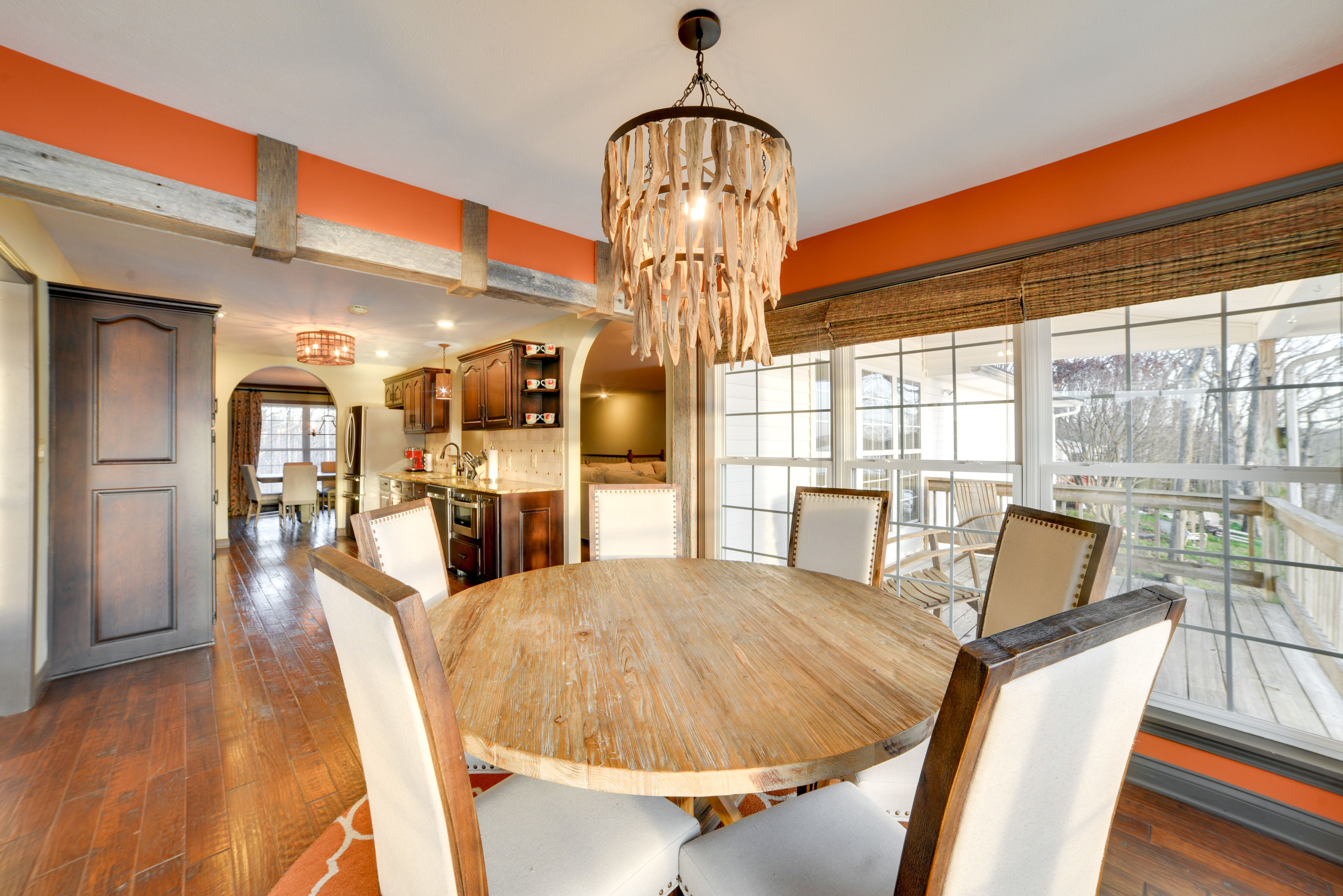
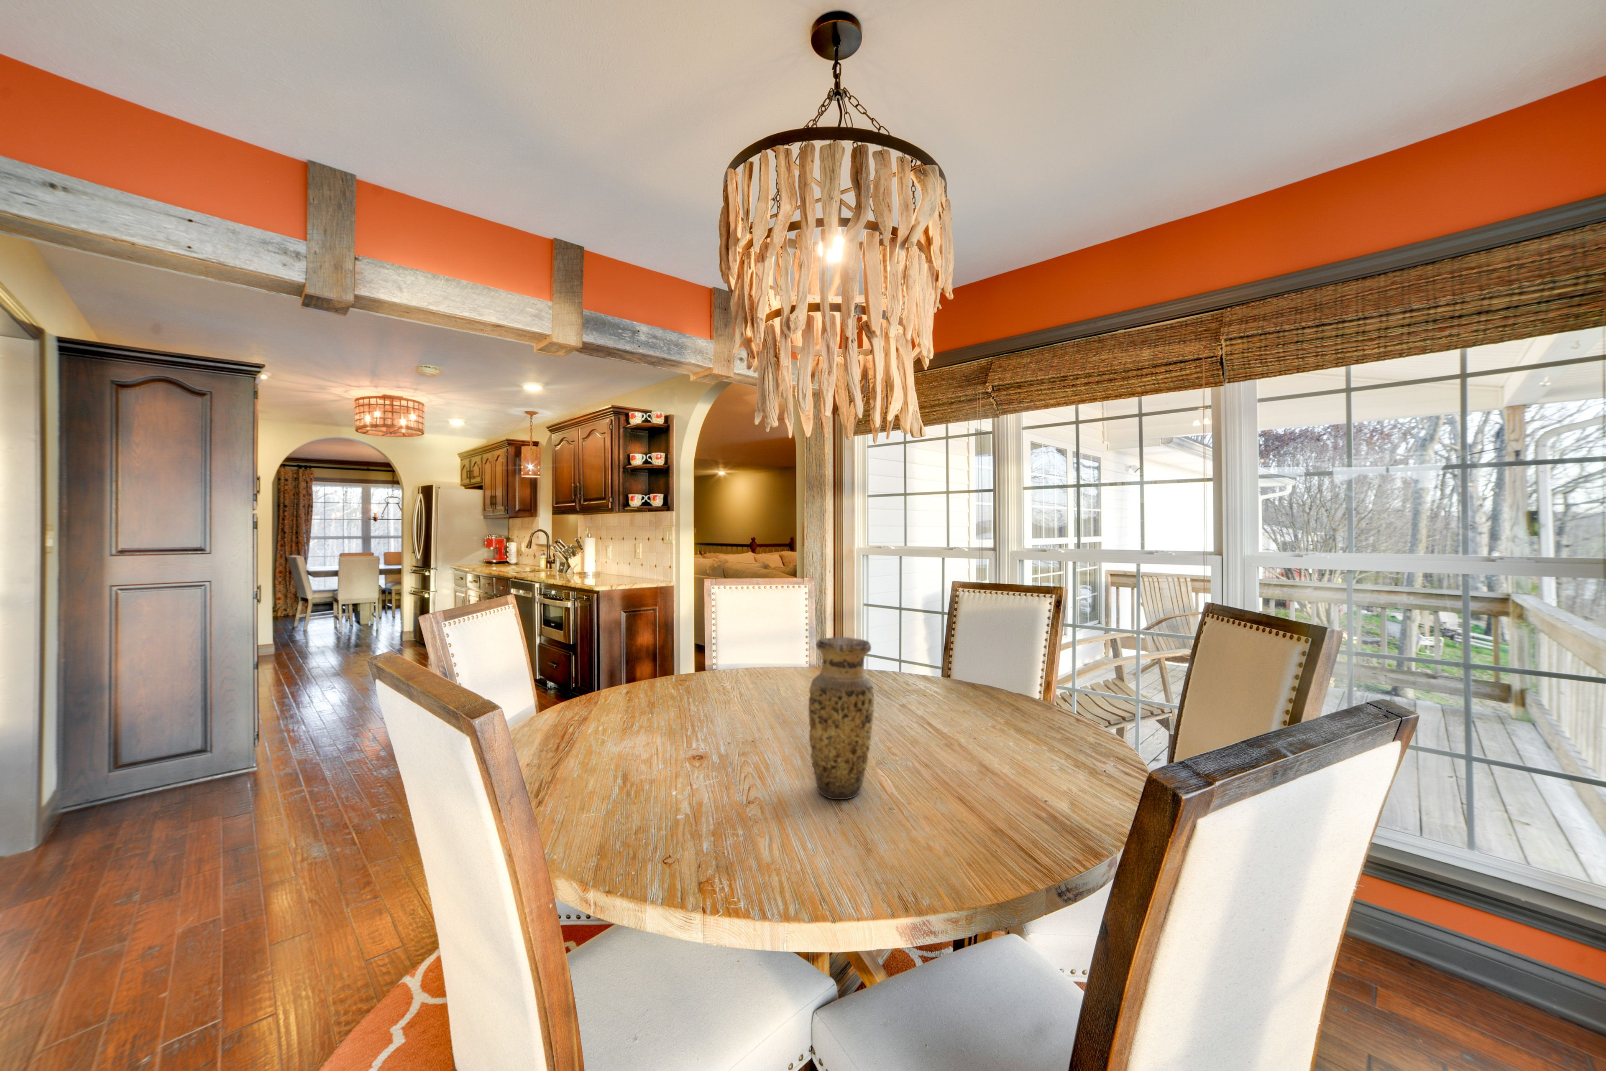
+ vase [808,637,874,800]
